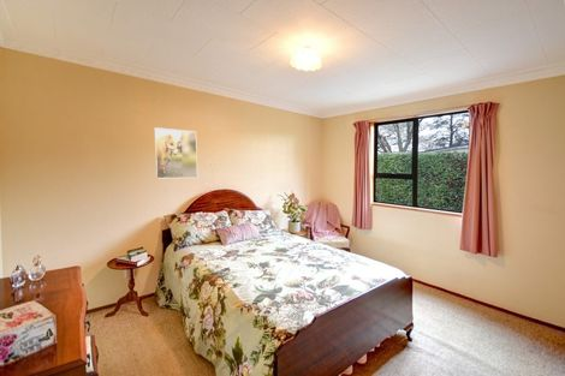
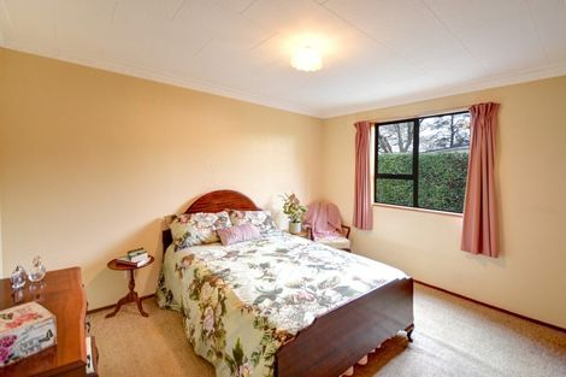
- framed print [153,126,198,179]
